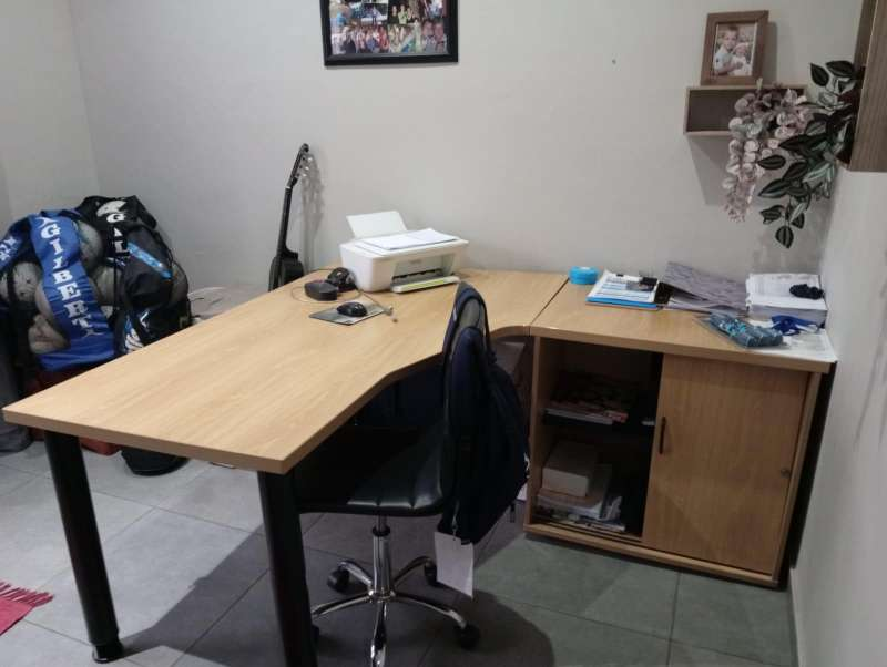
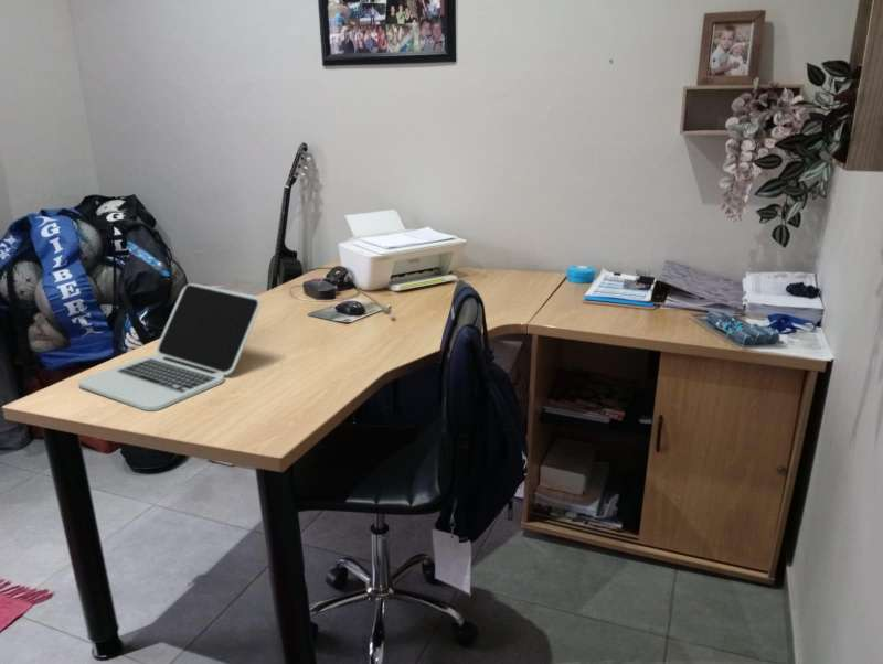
+ laptop [77,282,262,411]
